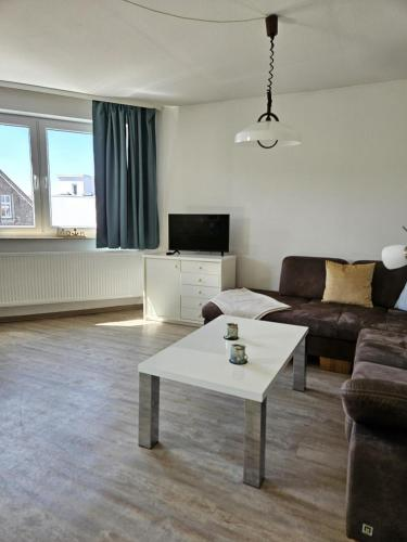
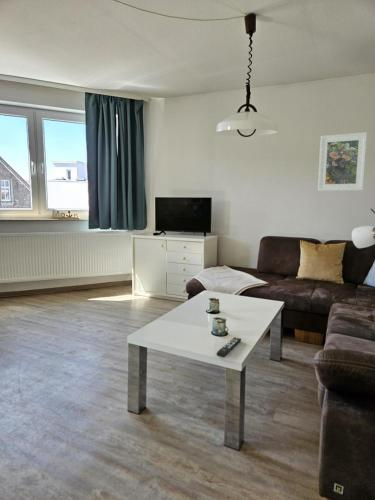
+ remote control [216,336,242,358]
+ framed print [317,131,368,192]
